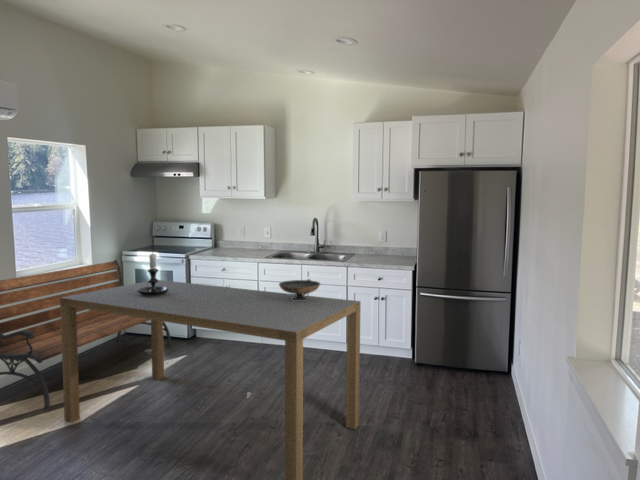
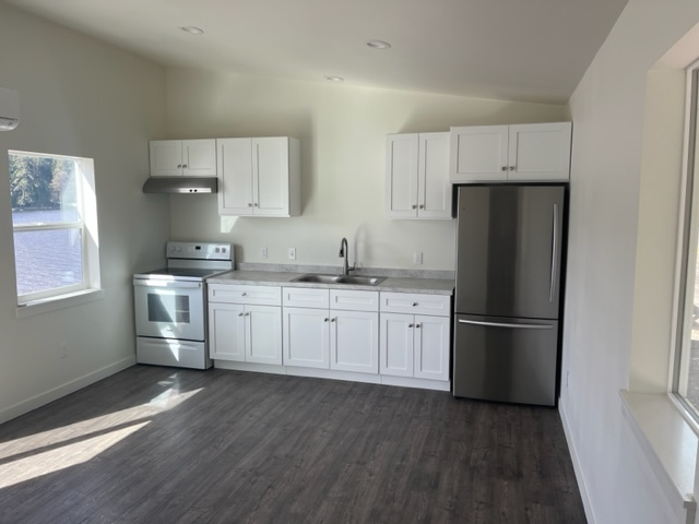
- decorative bowl [278,278,321,301]
- bench [0,259,172,412]
- candle holder [136,250,169,296]
- dining table [59,279,362,480]
